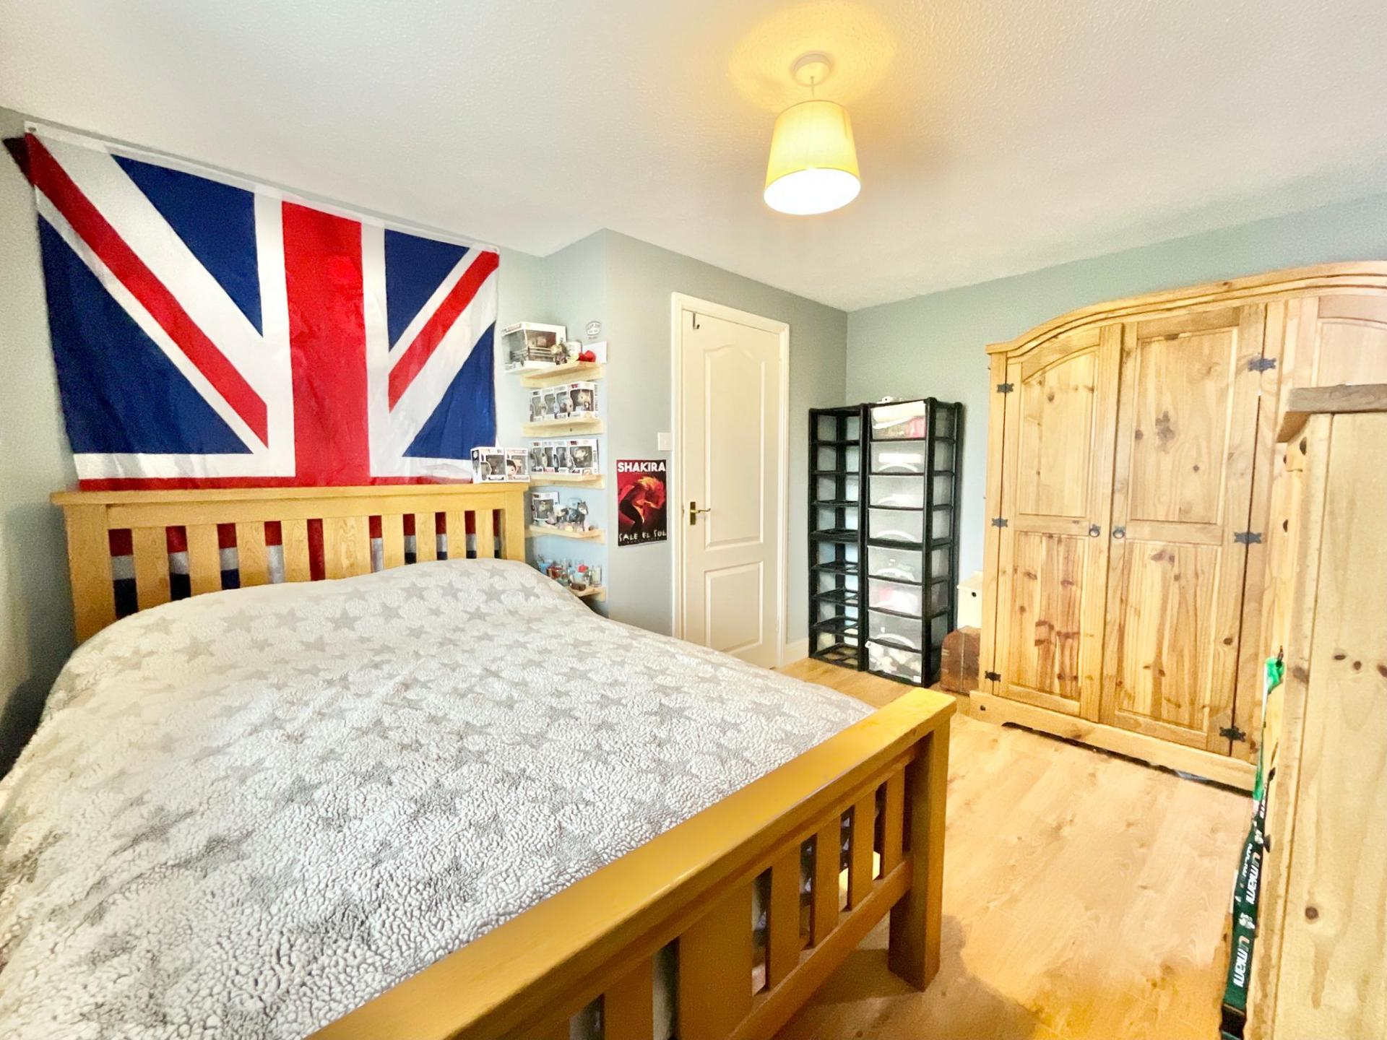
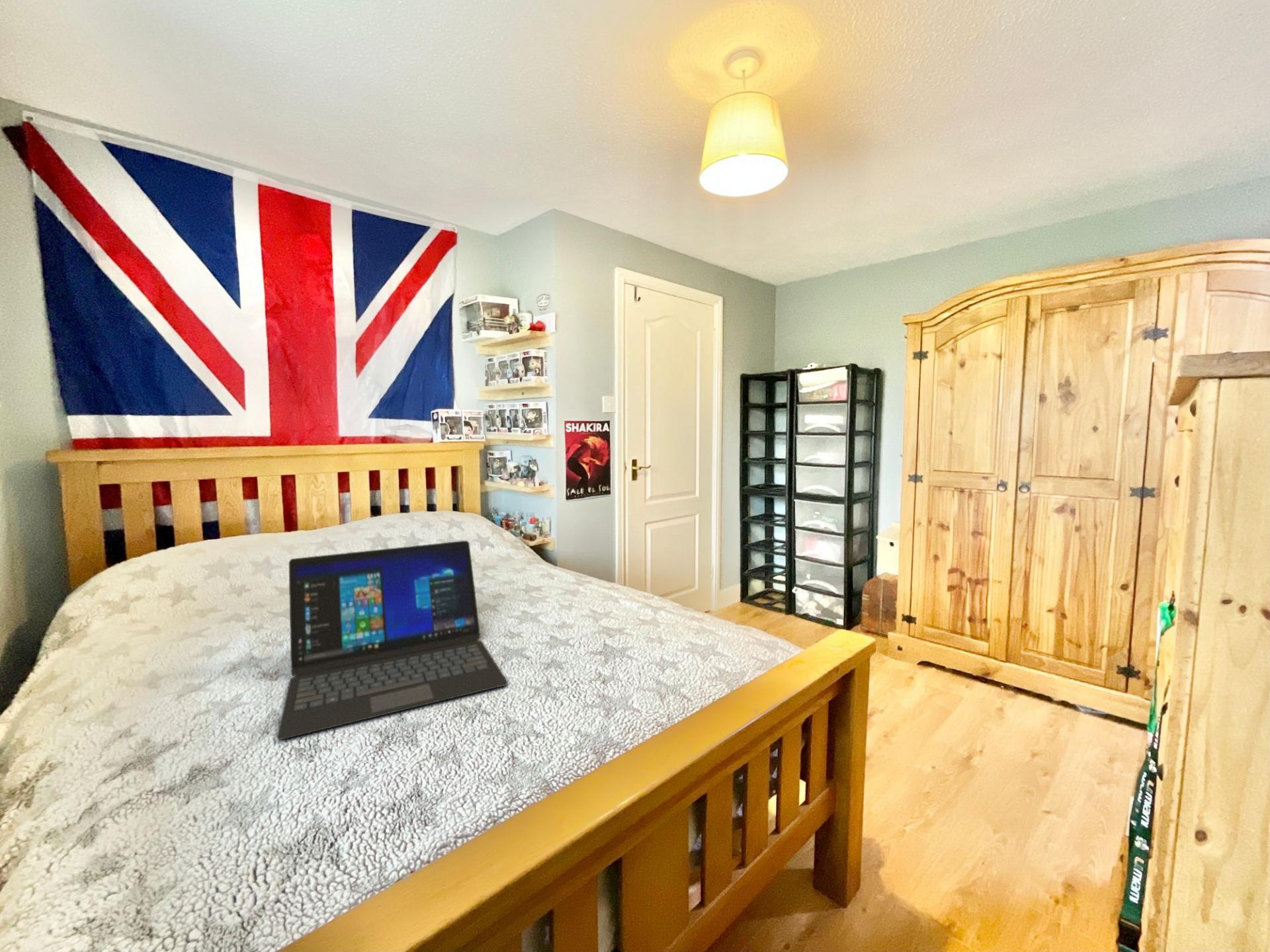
+ laptop [276,540,509,740]
